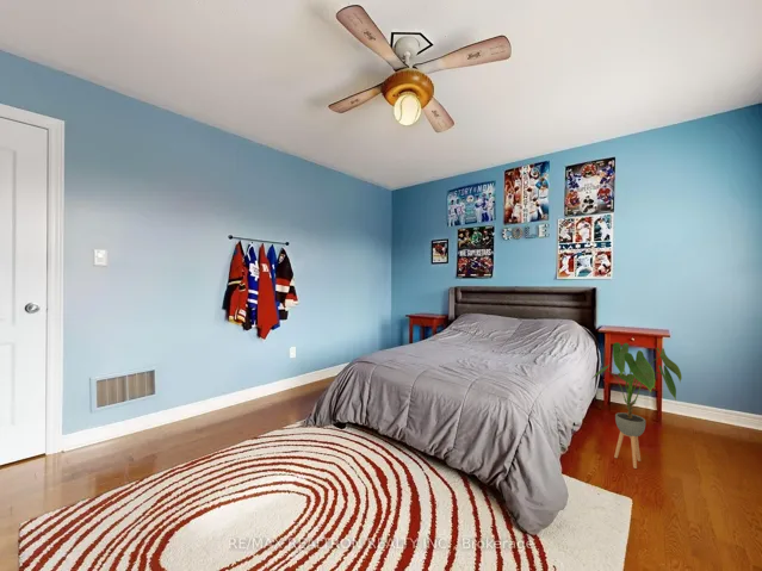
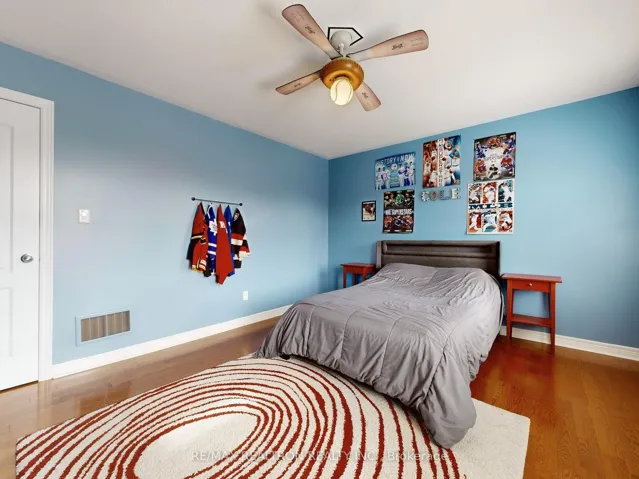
- house plant [590,341,683,470]
